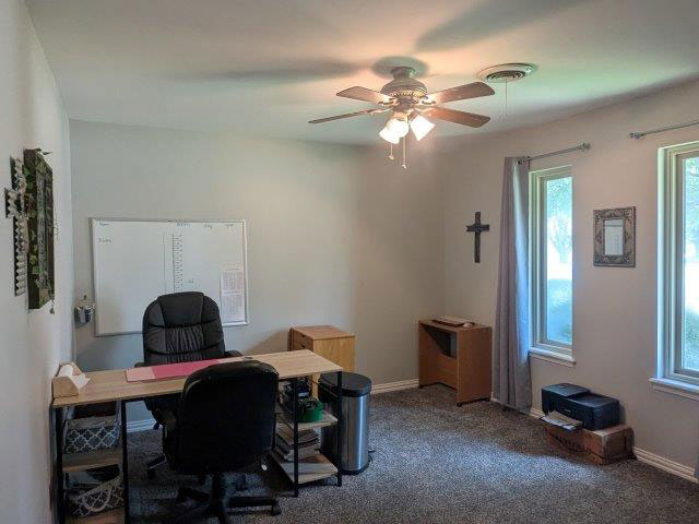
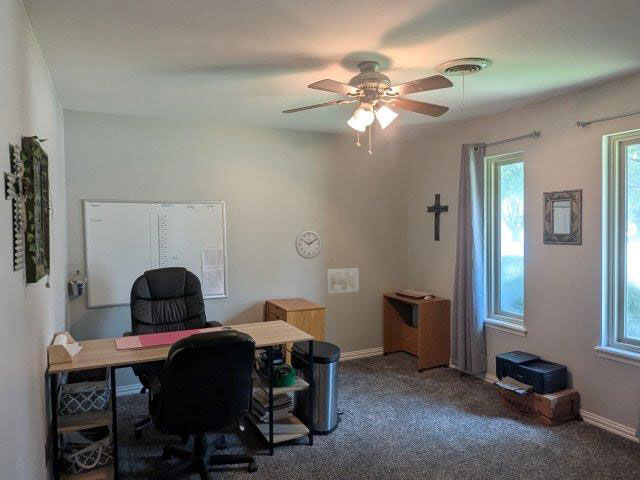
+ wall clock [294,229,323,260]
+ wall art [325,267,360,295]
